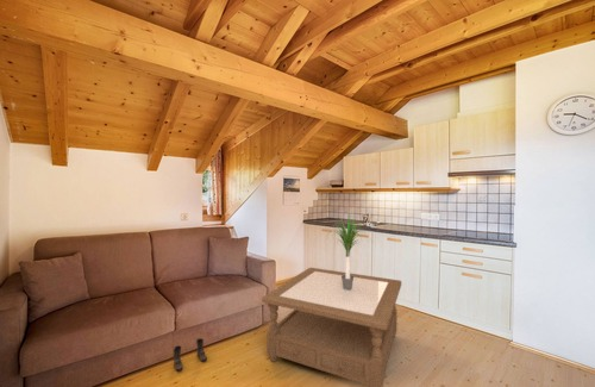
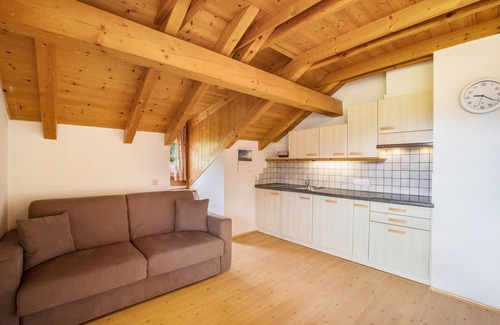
- coffee table [261,267,402,387]
- boots [173,337,208,372]
- potted plant [322,213,374,291]
